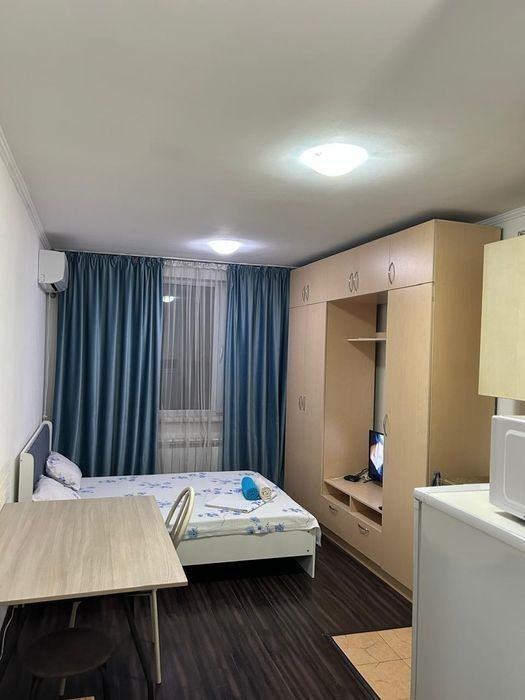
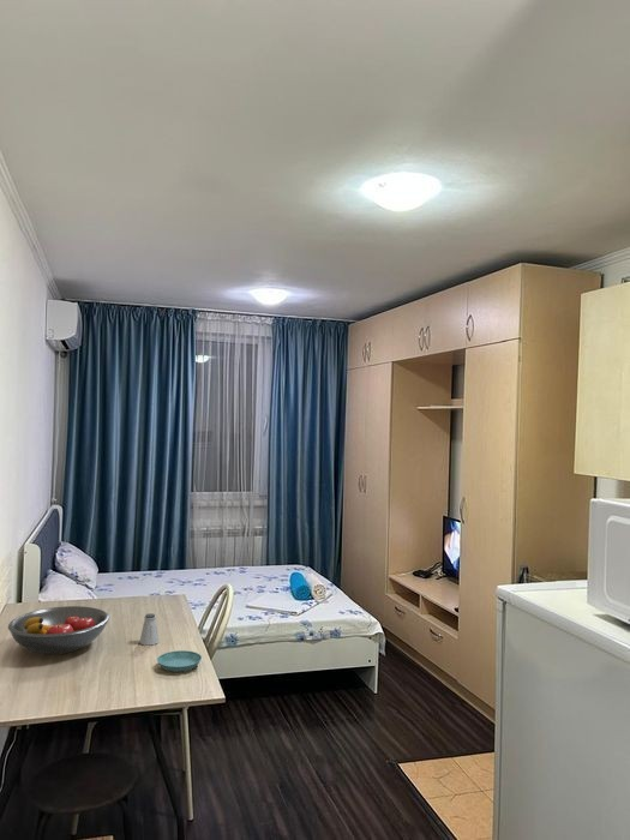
+ saucer [156,649,203,673]
+ fruit bowl [7,605,110,655]
+ saltshaker [138,612,161,647]
